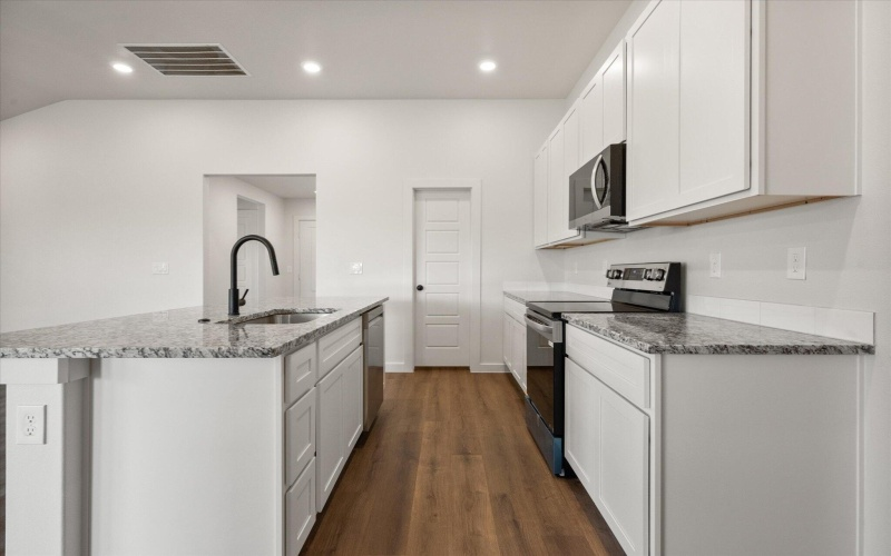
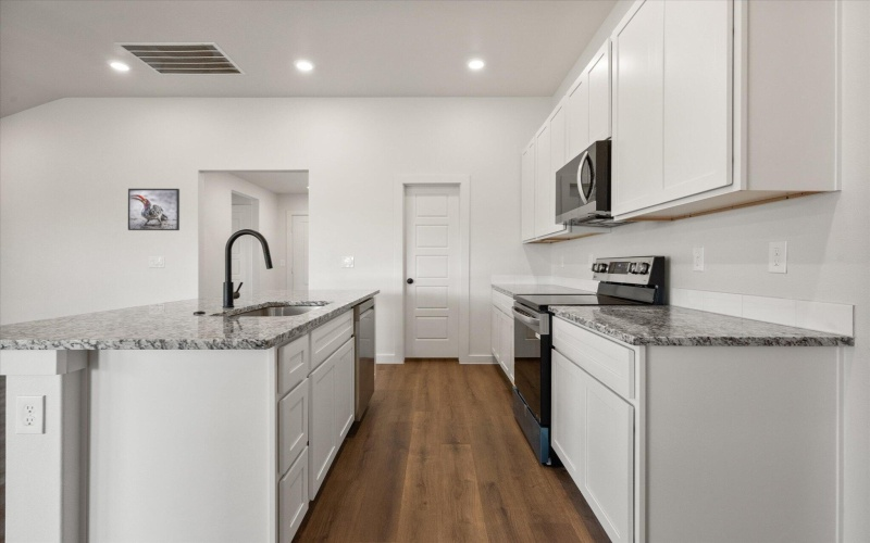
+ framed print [127,188,181,231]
